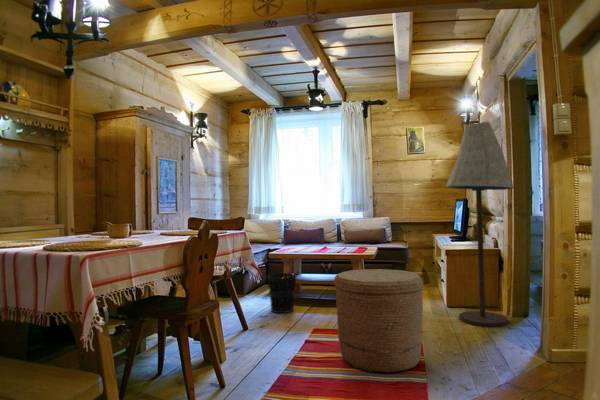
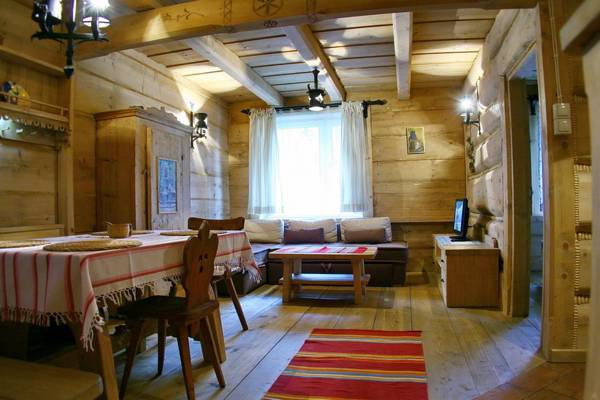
- basket [333,268,424,374]
- floor lamp [445,121,515,327]
- wastebasket [266,272,297,314]
